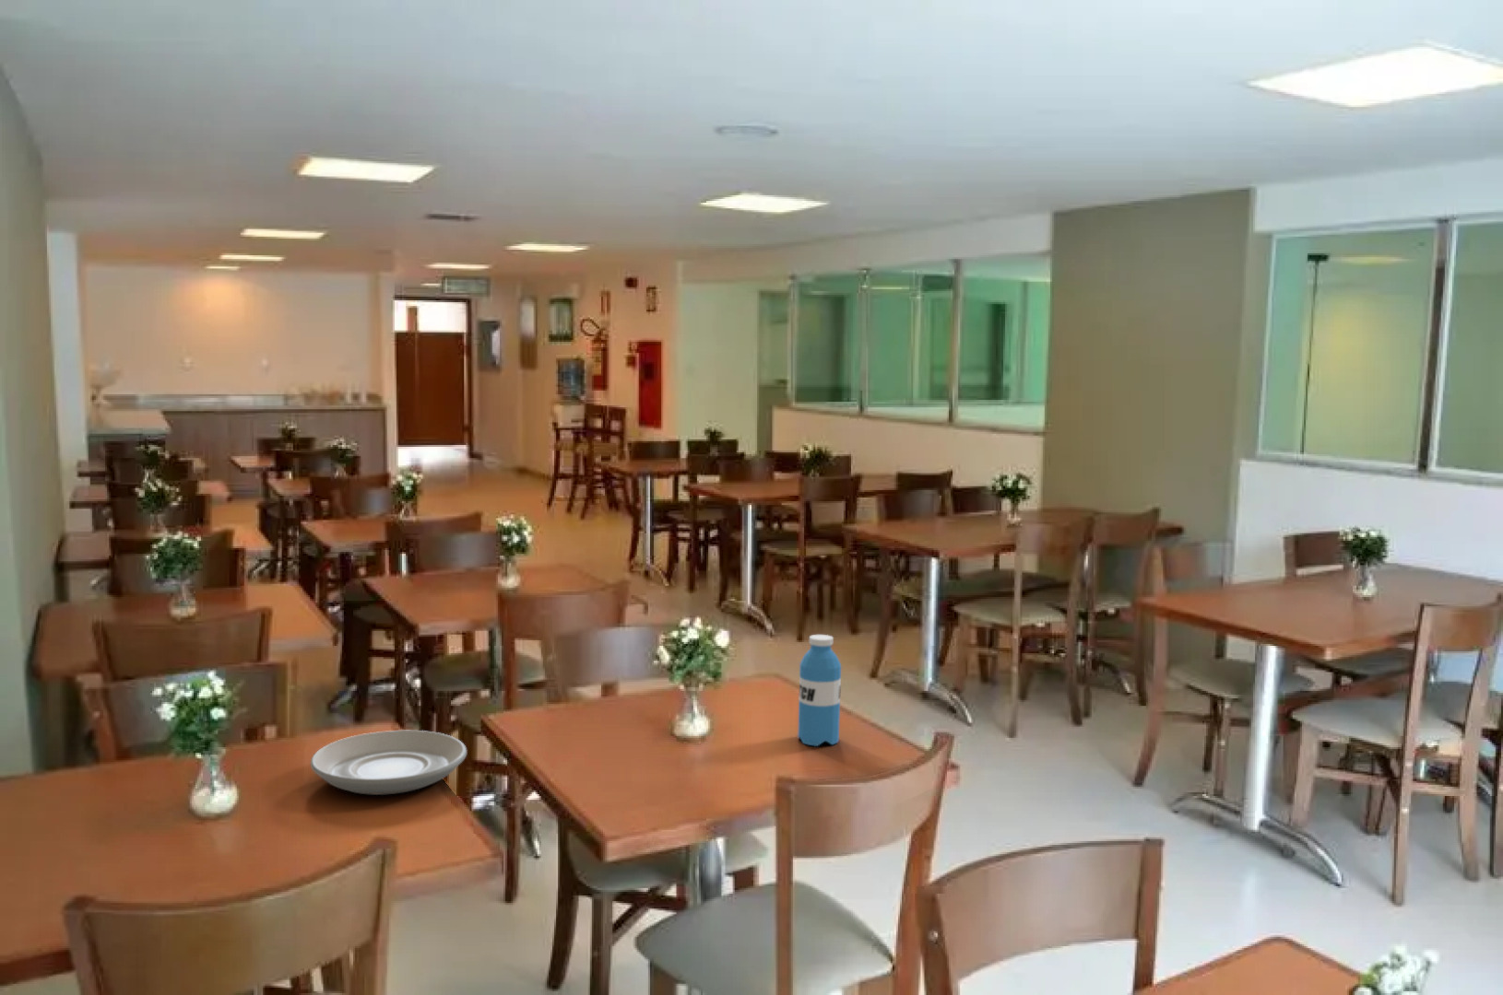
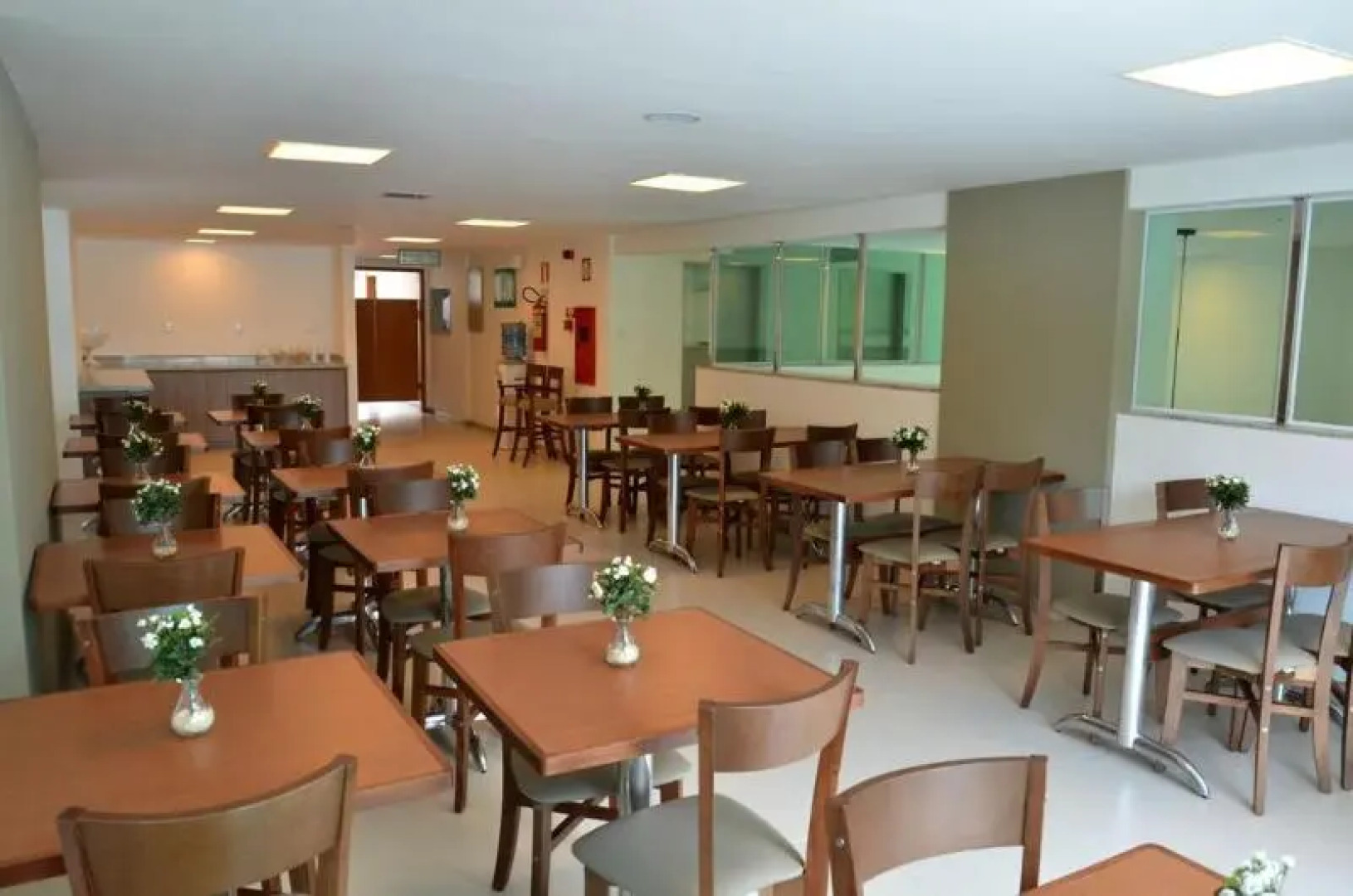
- plate [310,730,468,796]
- water bottle [796,634,842,747]
